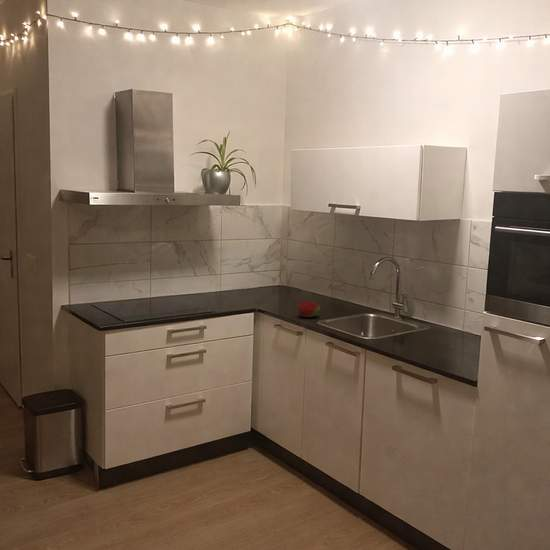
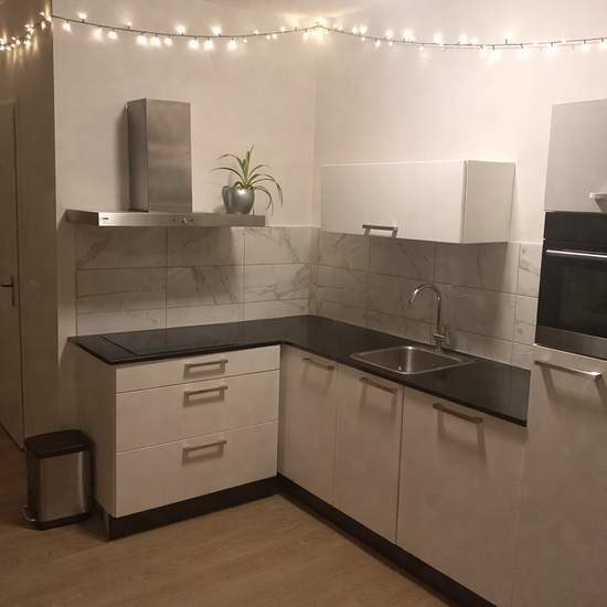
- fruit [297,300,321,318]
